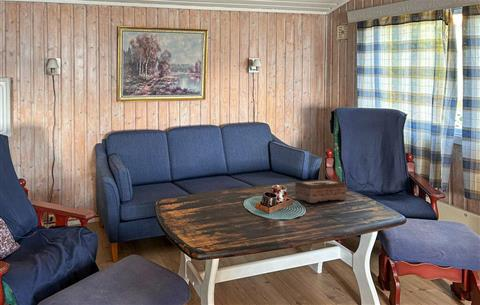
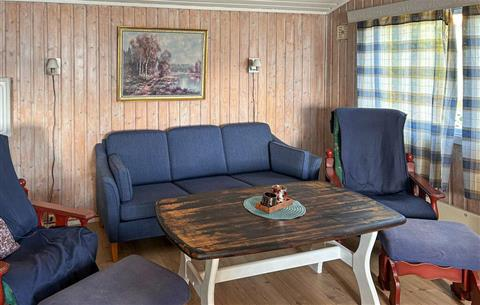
- tissue box [294,179,348,204]
